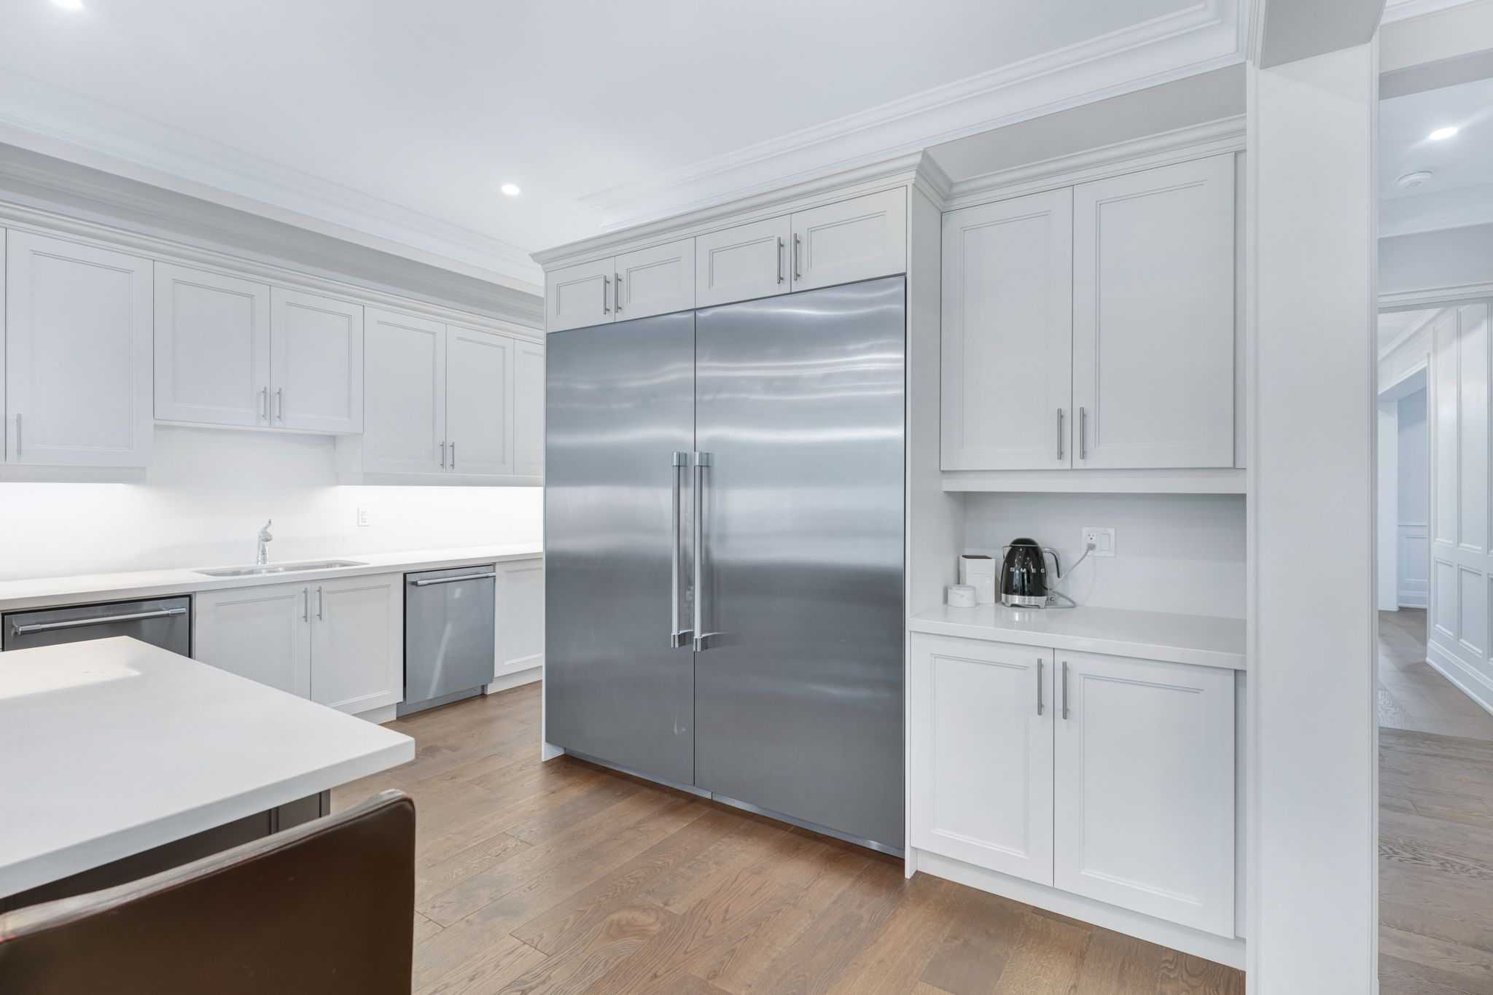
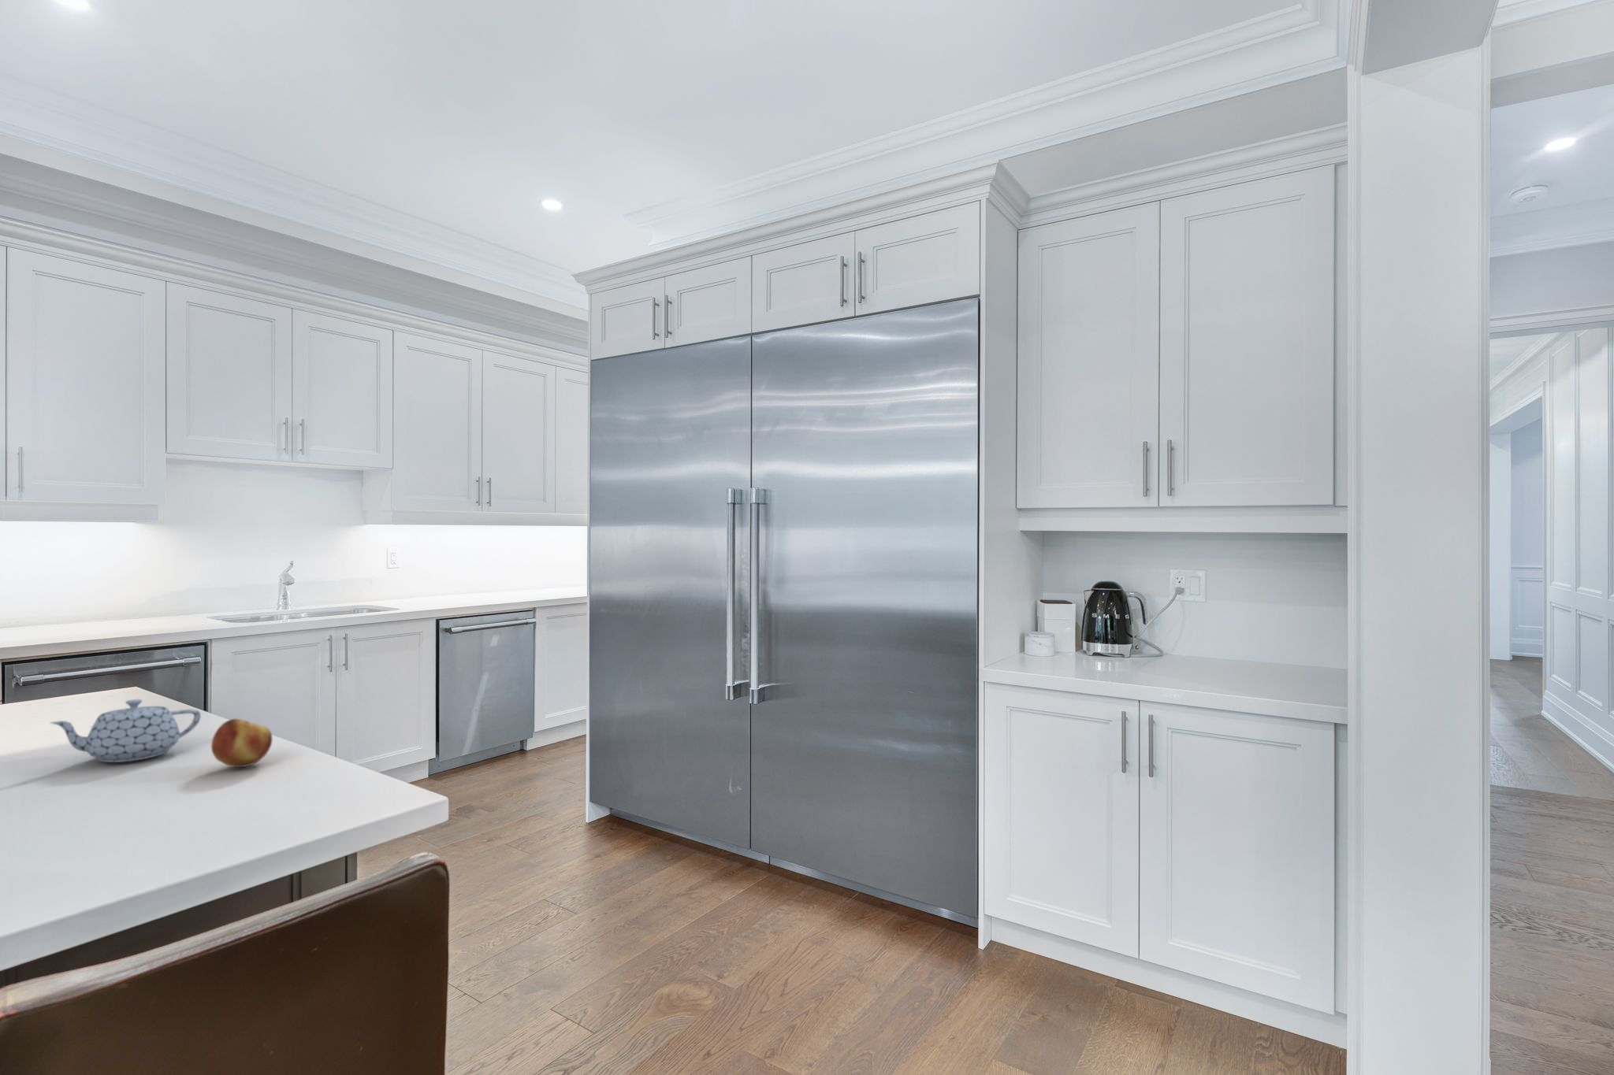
+ teapot [48,698,202,763]
+ fruit [210,719,274,768]
